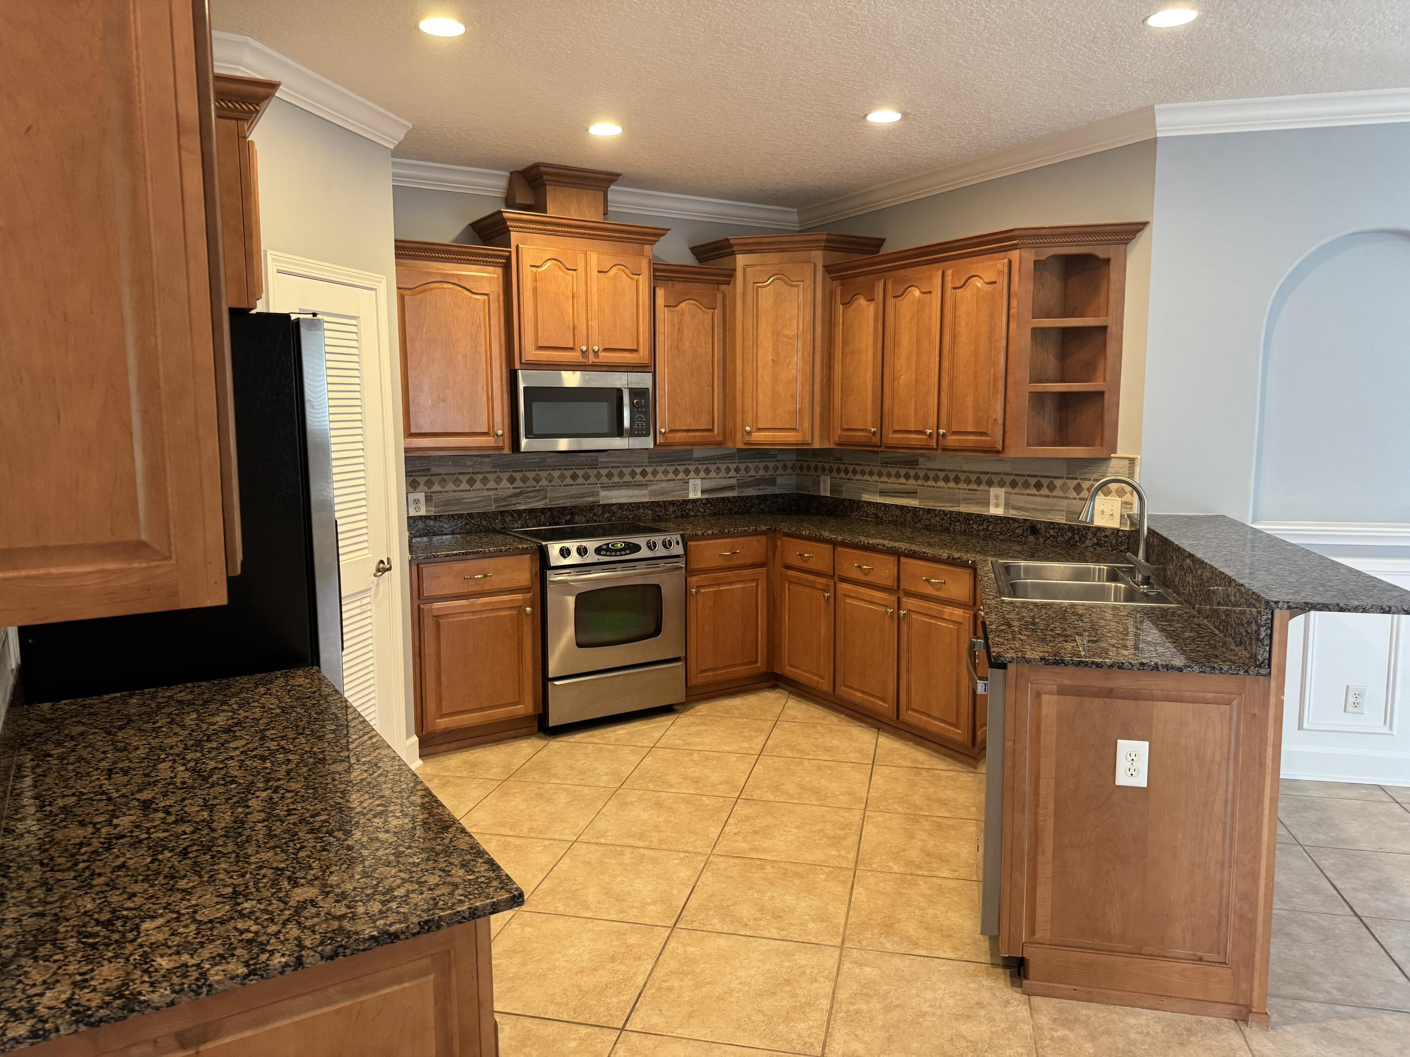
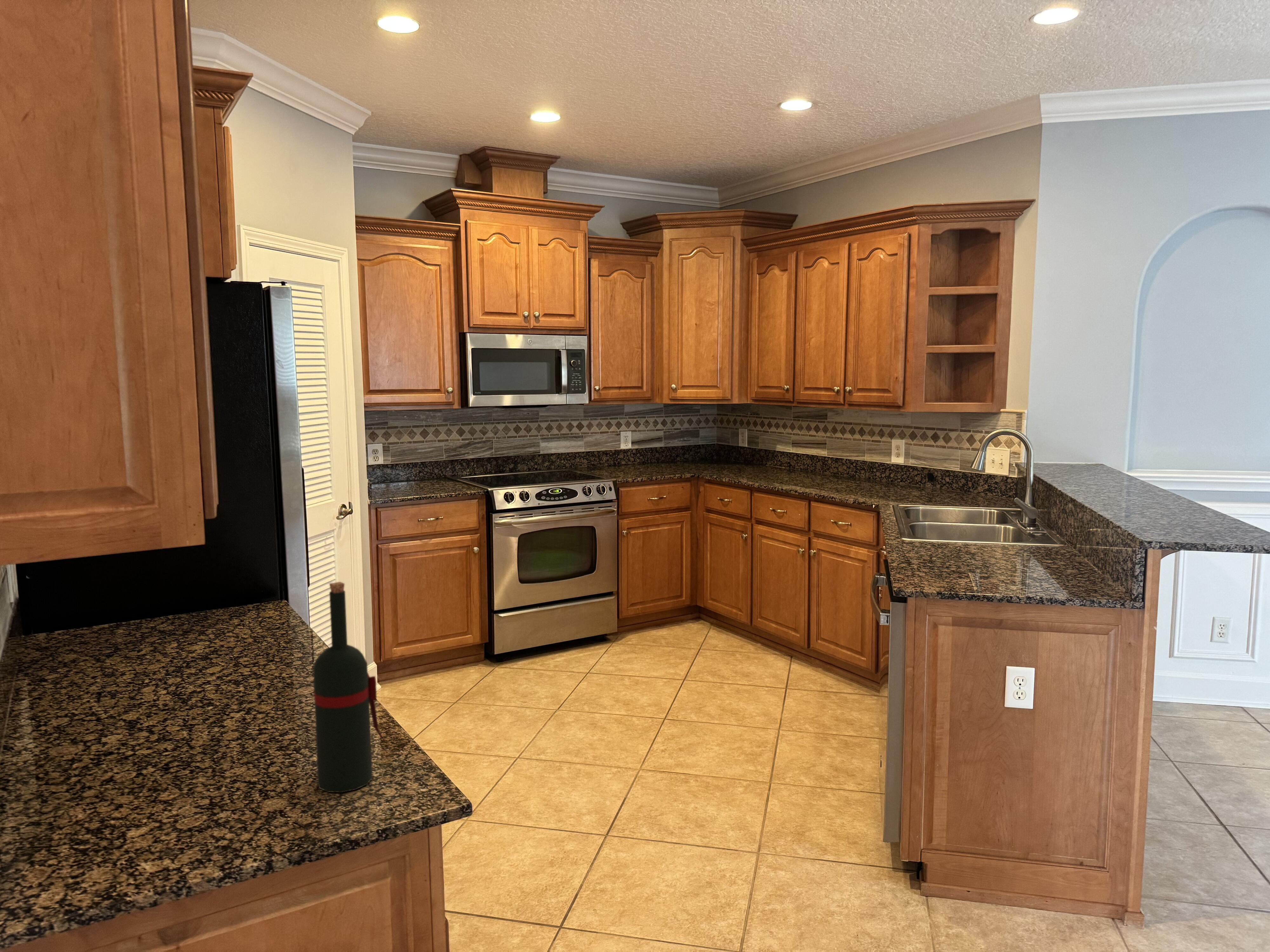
+ wine bottle [313,581,386,793]
